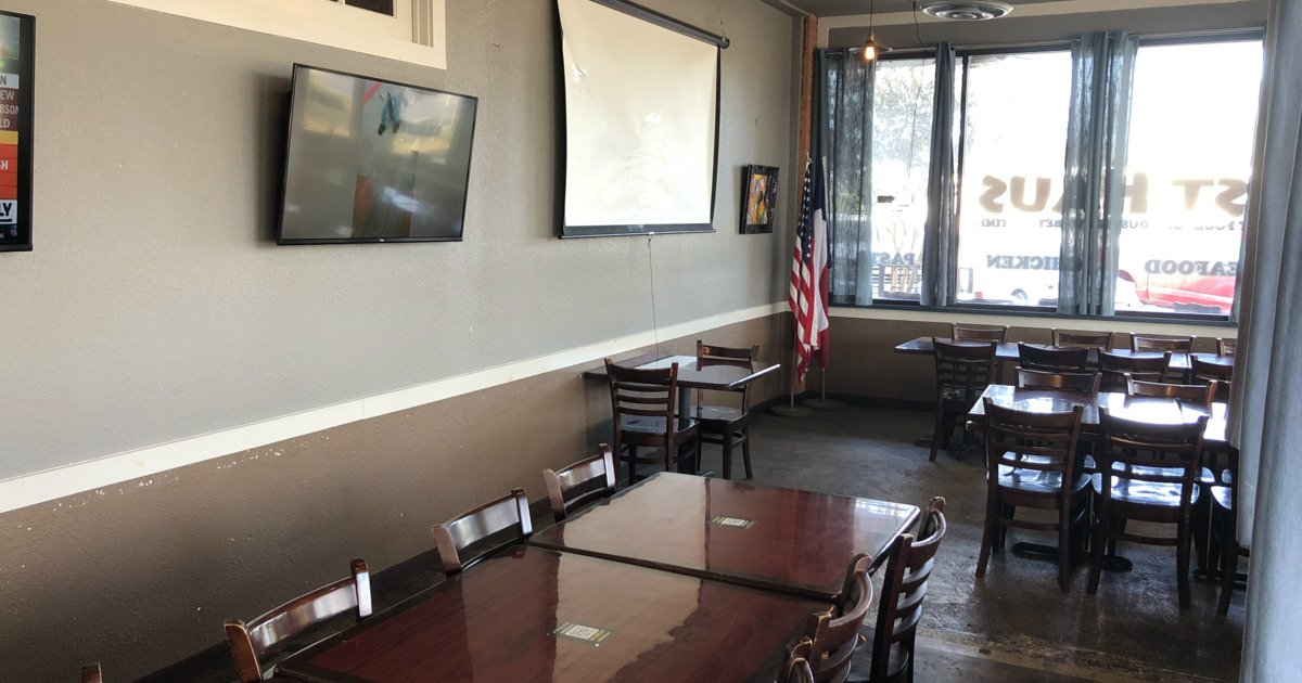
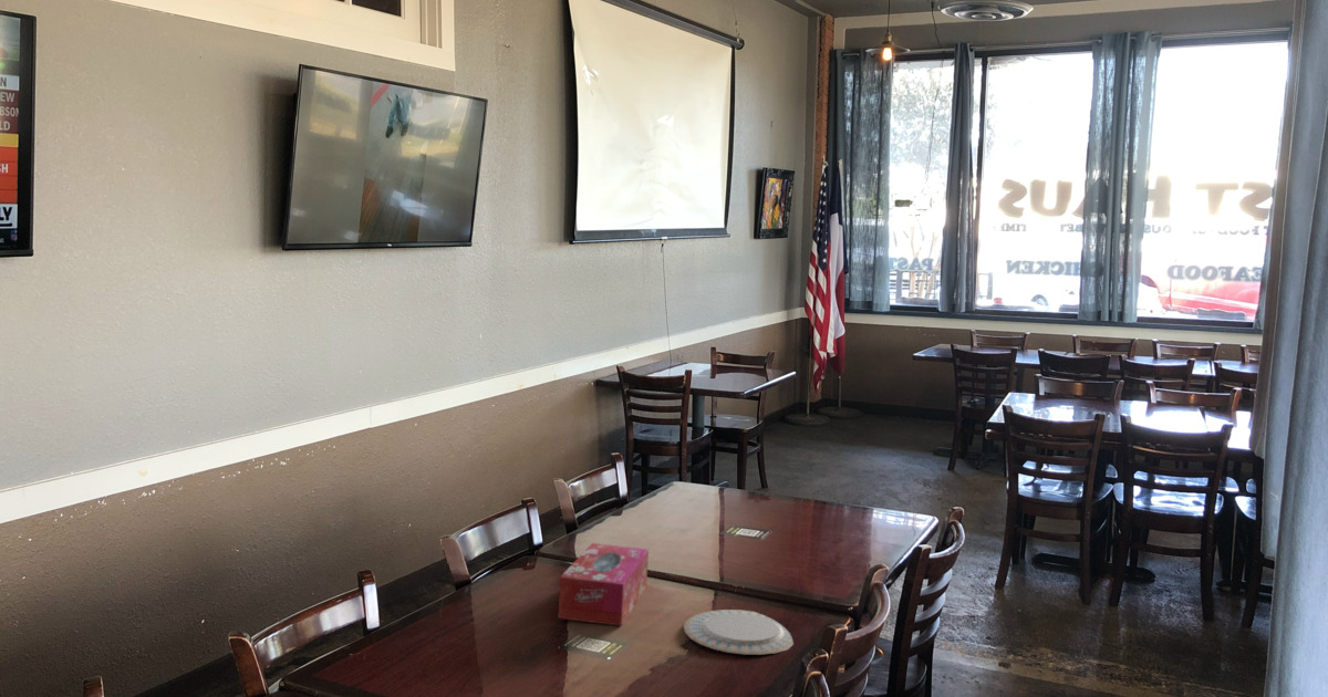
+ chinaware [683,608,795,656]
+ tissue box [558,542,650,627]
